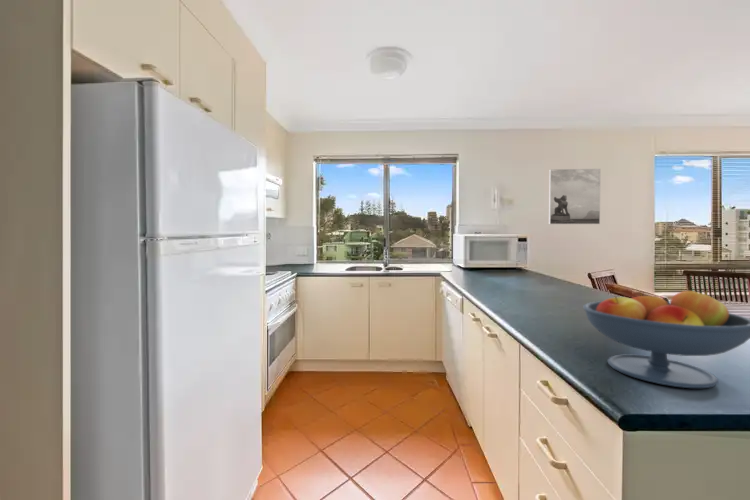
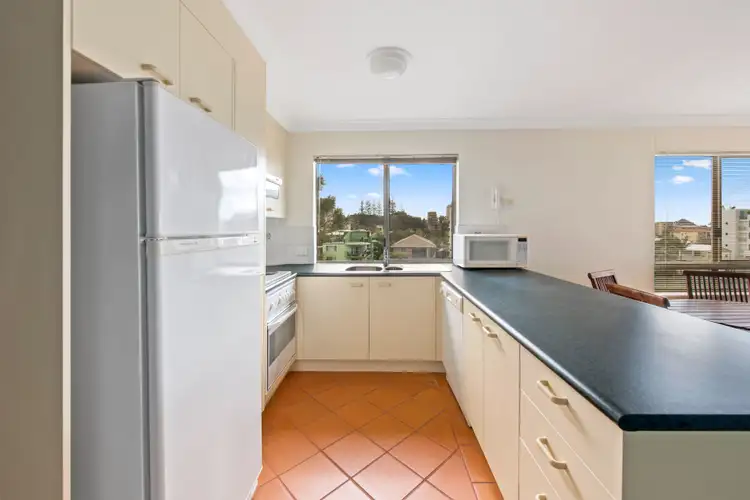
- fruit bowl [582,290,750,389]
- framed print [548,168,602,225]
